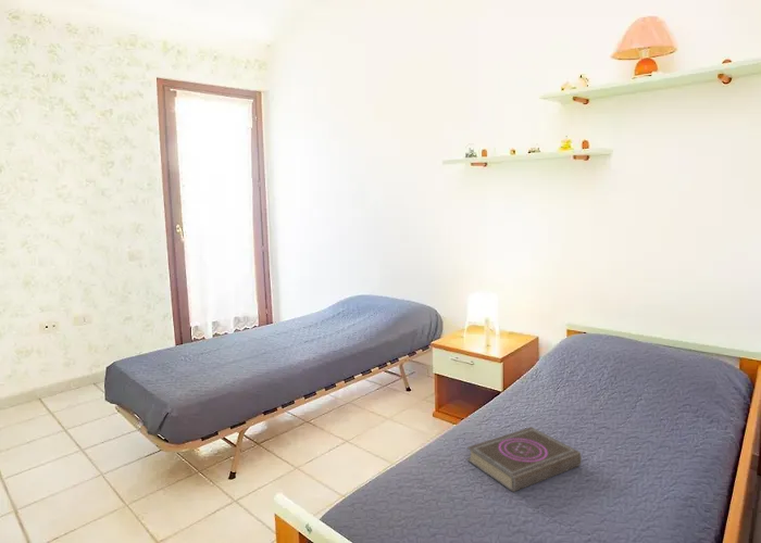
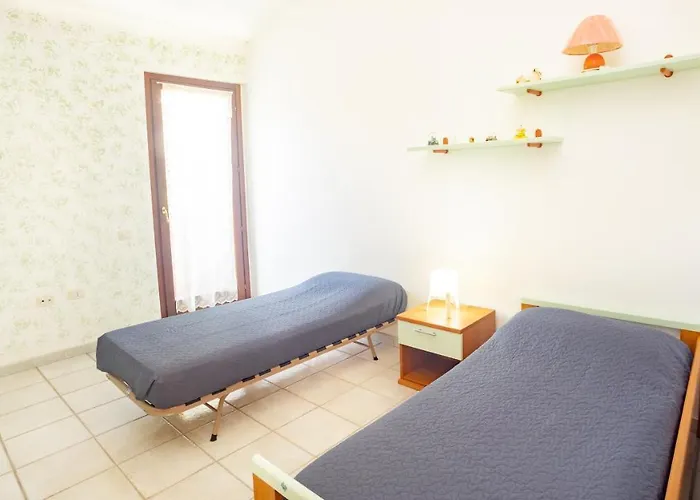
- book [466,426,583,493]
